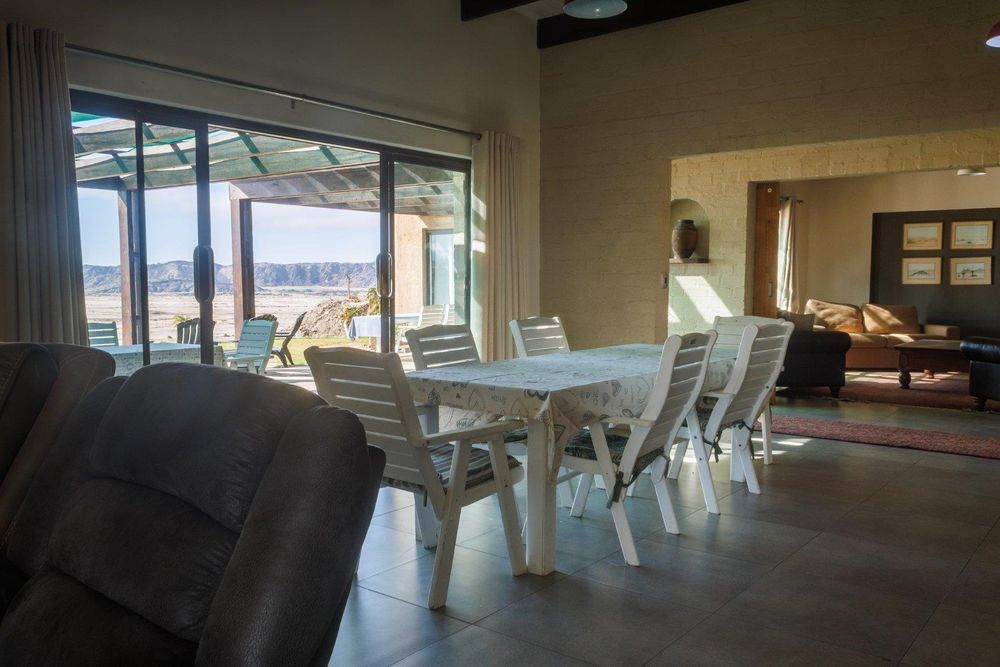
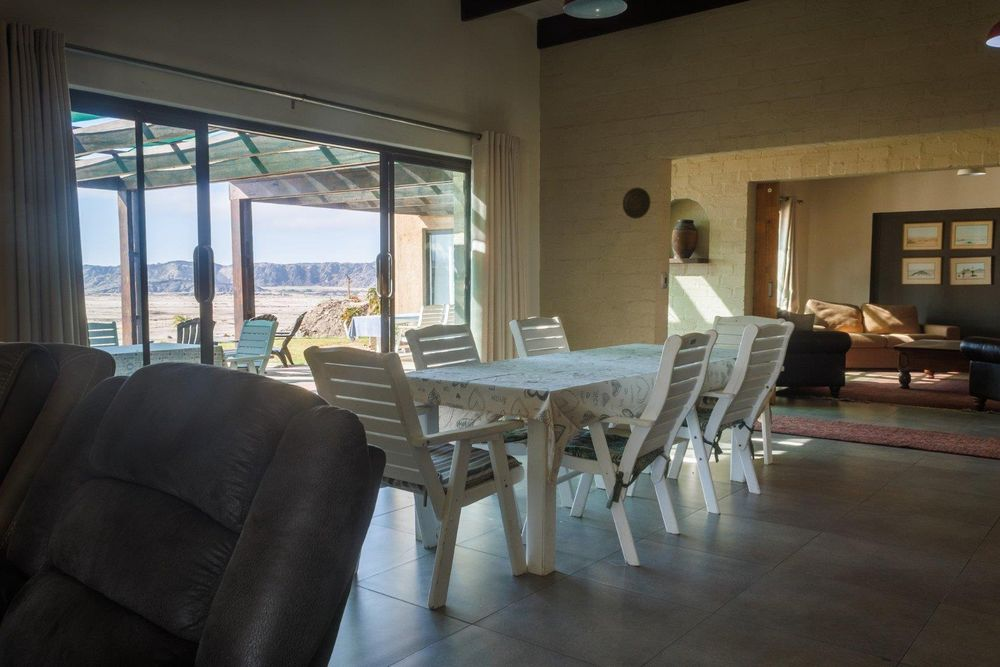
+ decorative plate [622,187,652,220]
